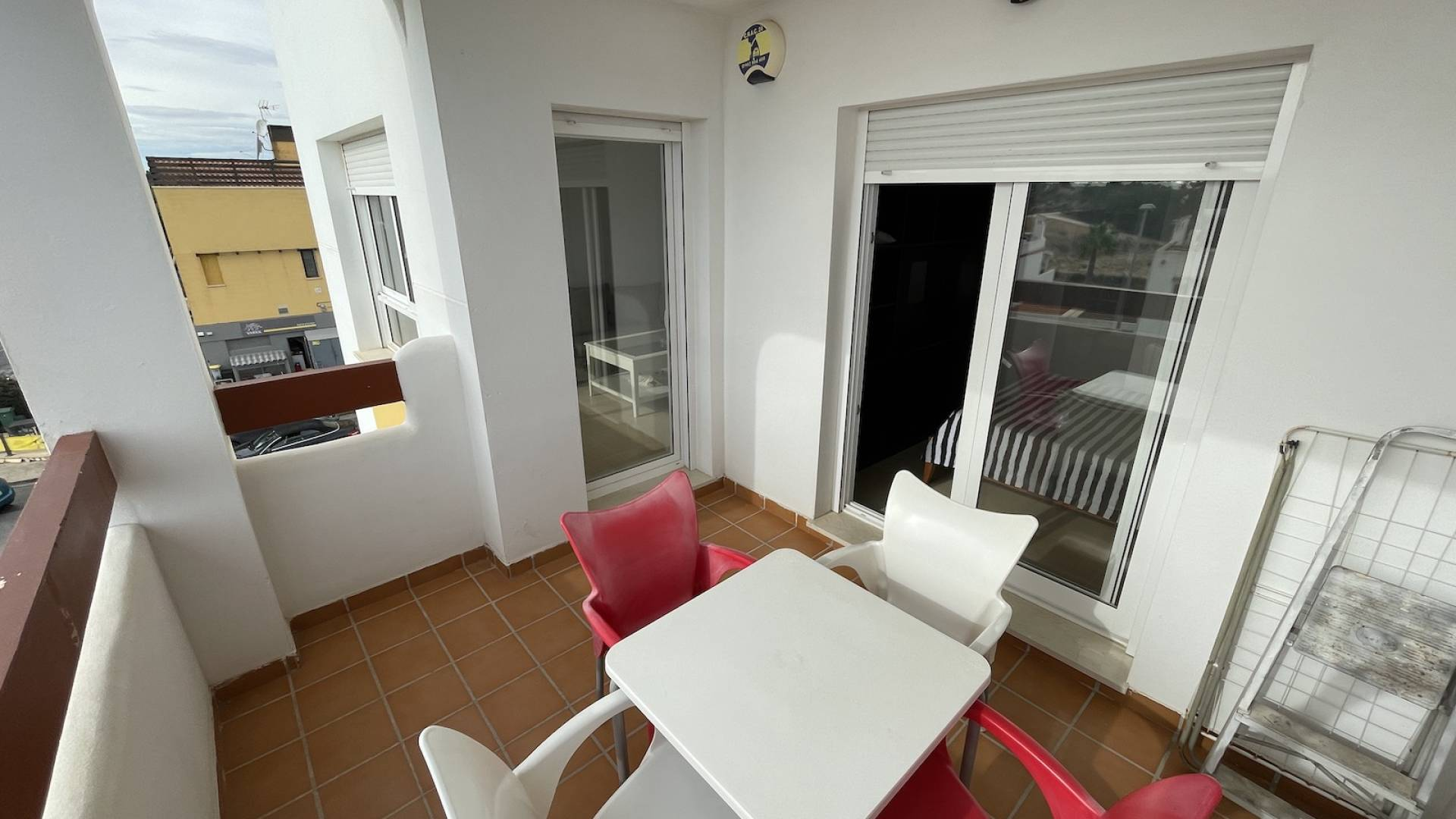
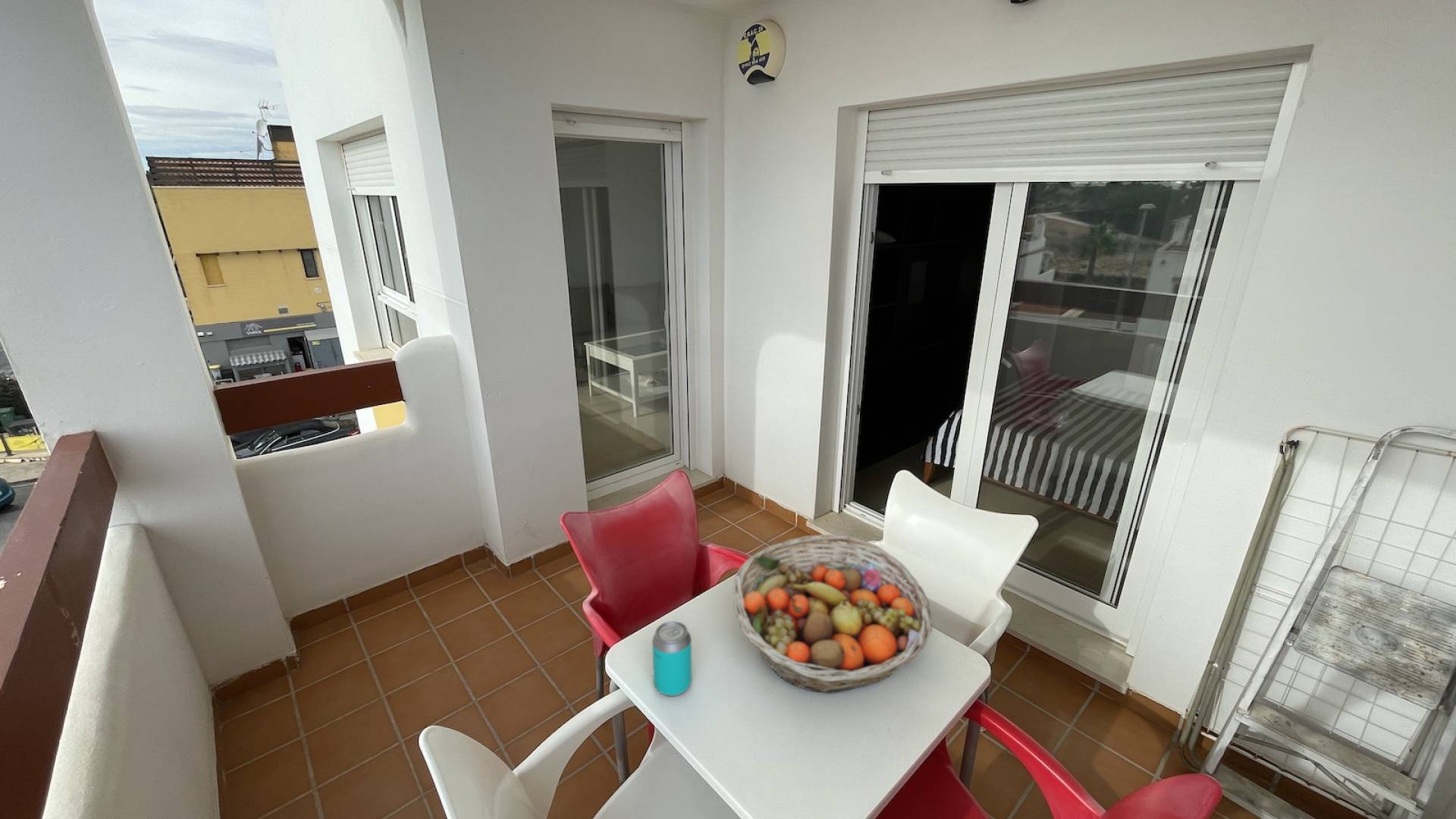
+ beverage can [651,620,692,697]
+ fruit basket [733,534,934,694]
